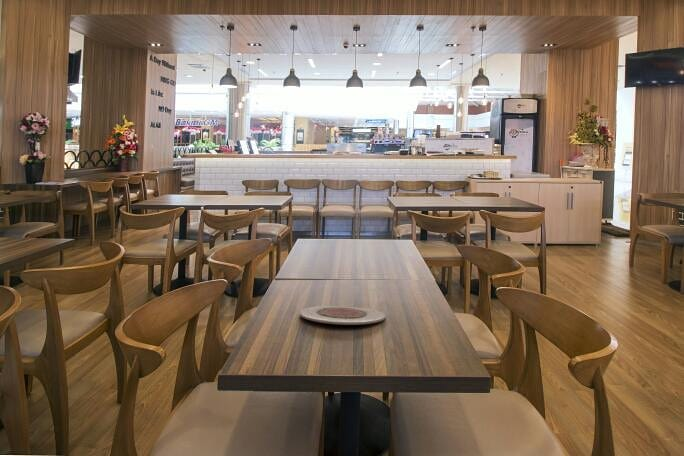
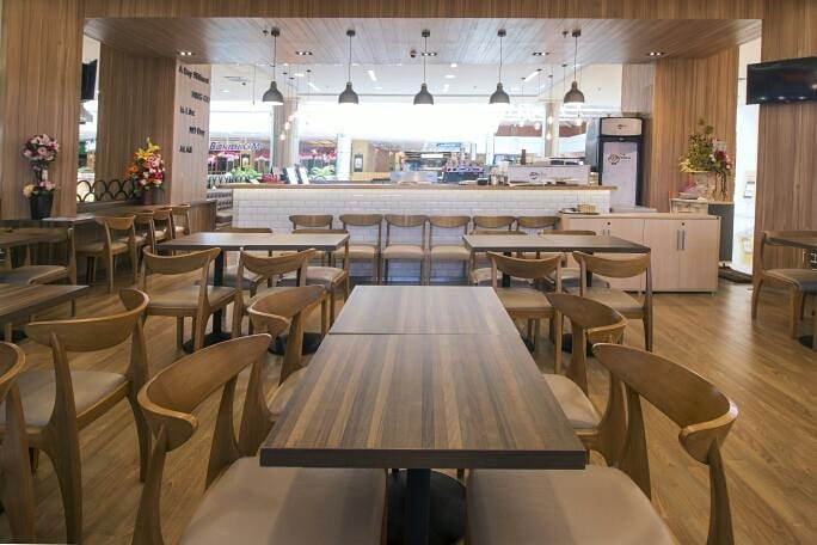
- plate [299,304,386,326]
